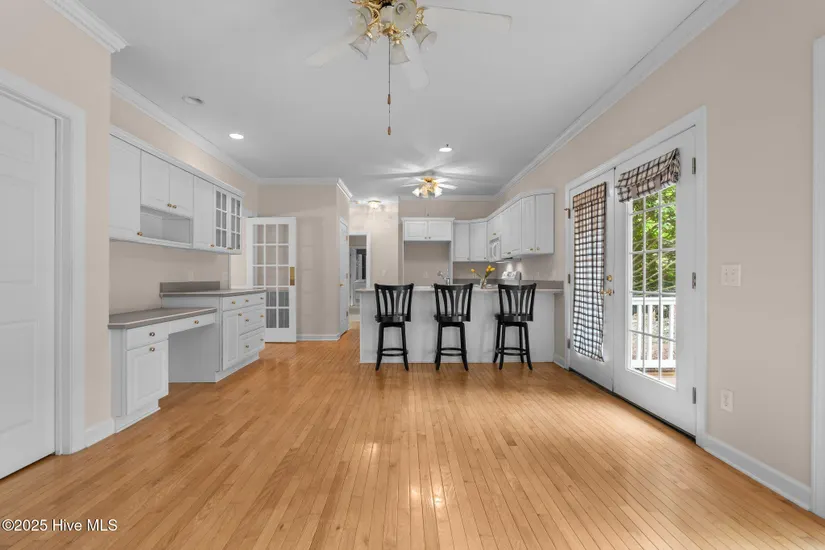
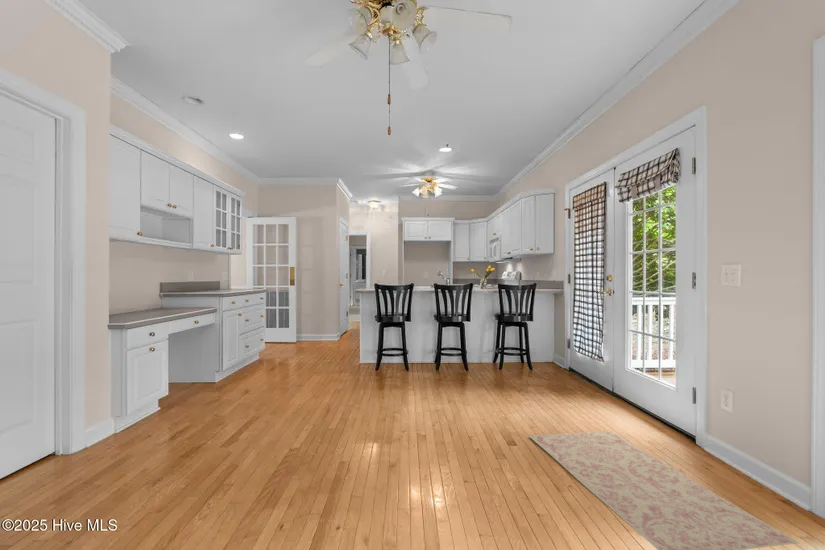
+ rug [528,430,800,550]
